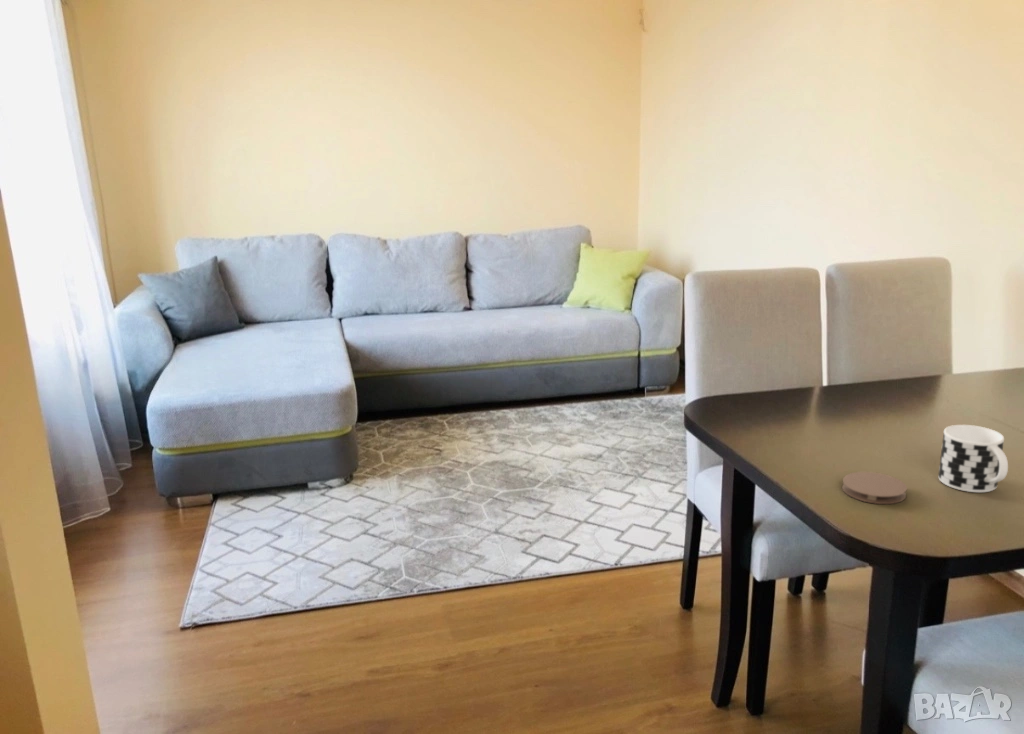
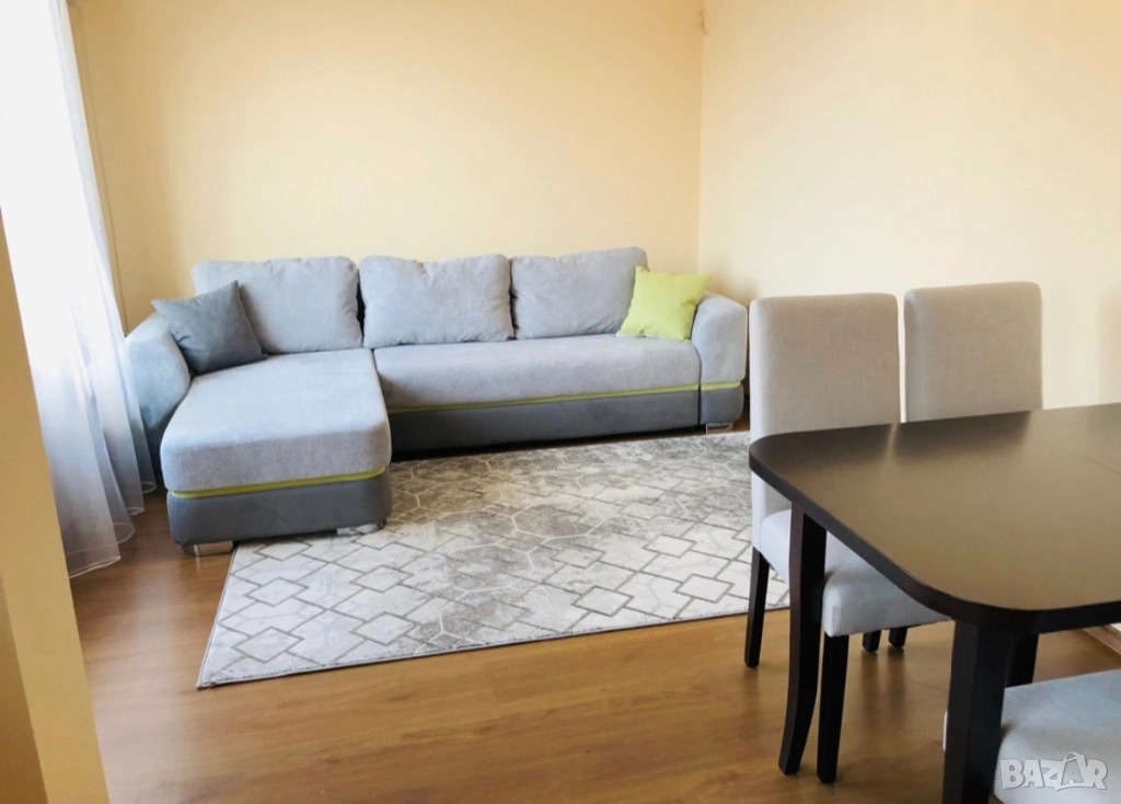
- coaster [841,471,908,505]
- cup [937,424,1009,493]
